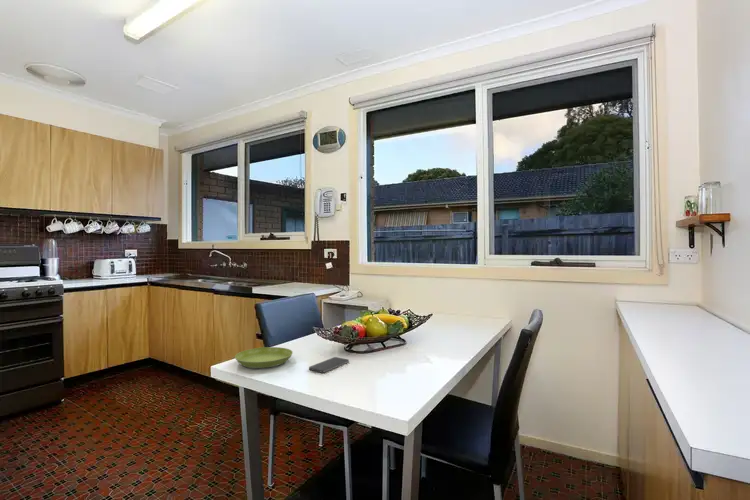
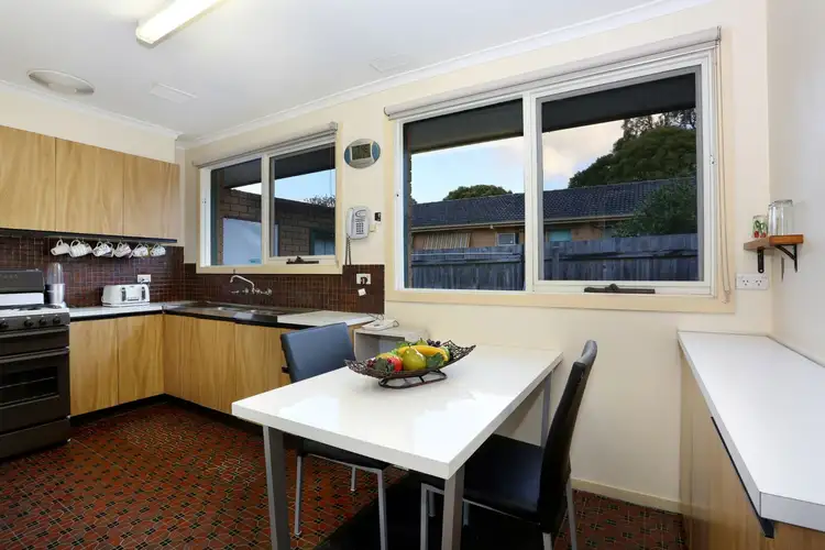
- saucer [234,346,294,369]
- smartphone [308,356,350,374]
